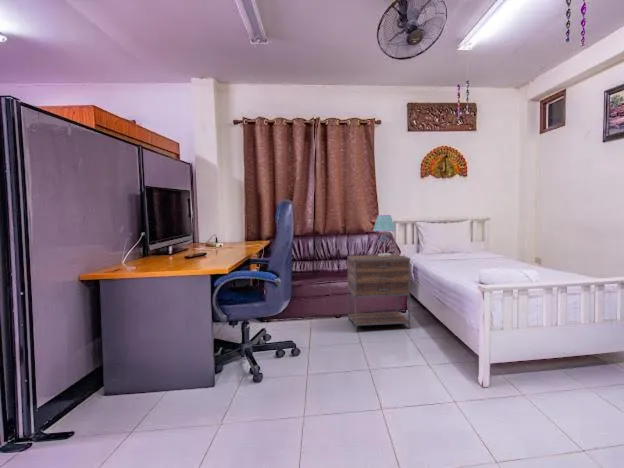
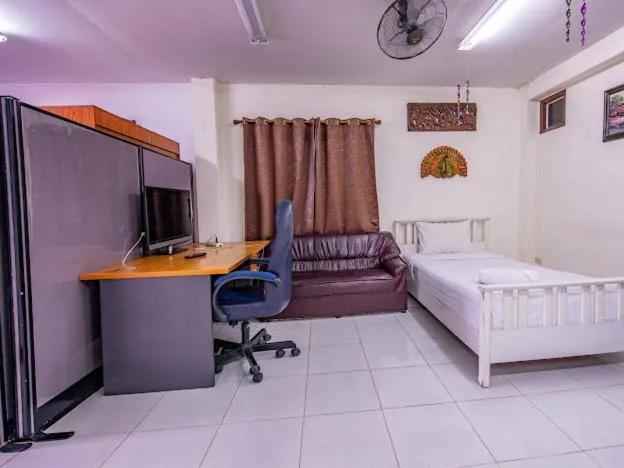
- nightstand [346,253,411,332]
- table lamp [372,214,397,257]
